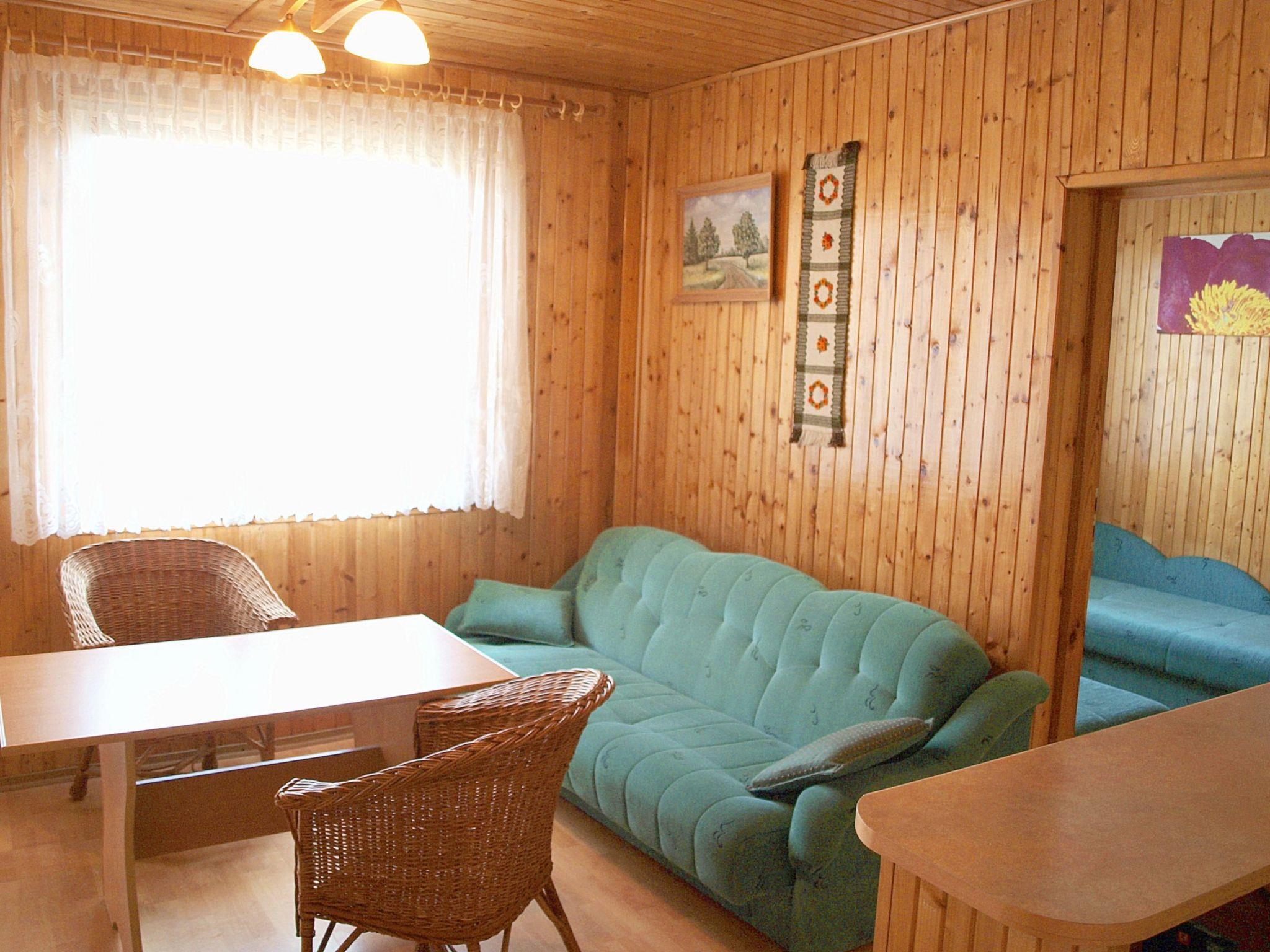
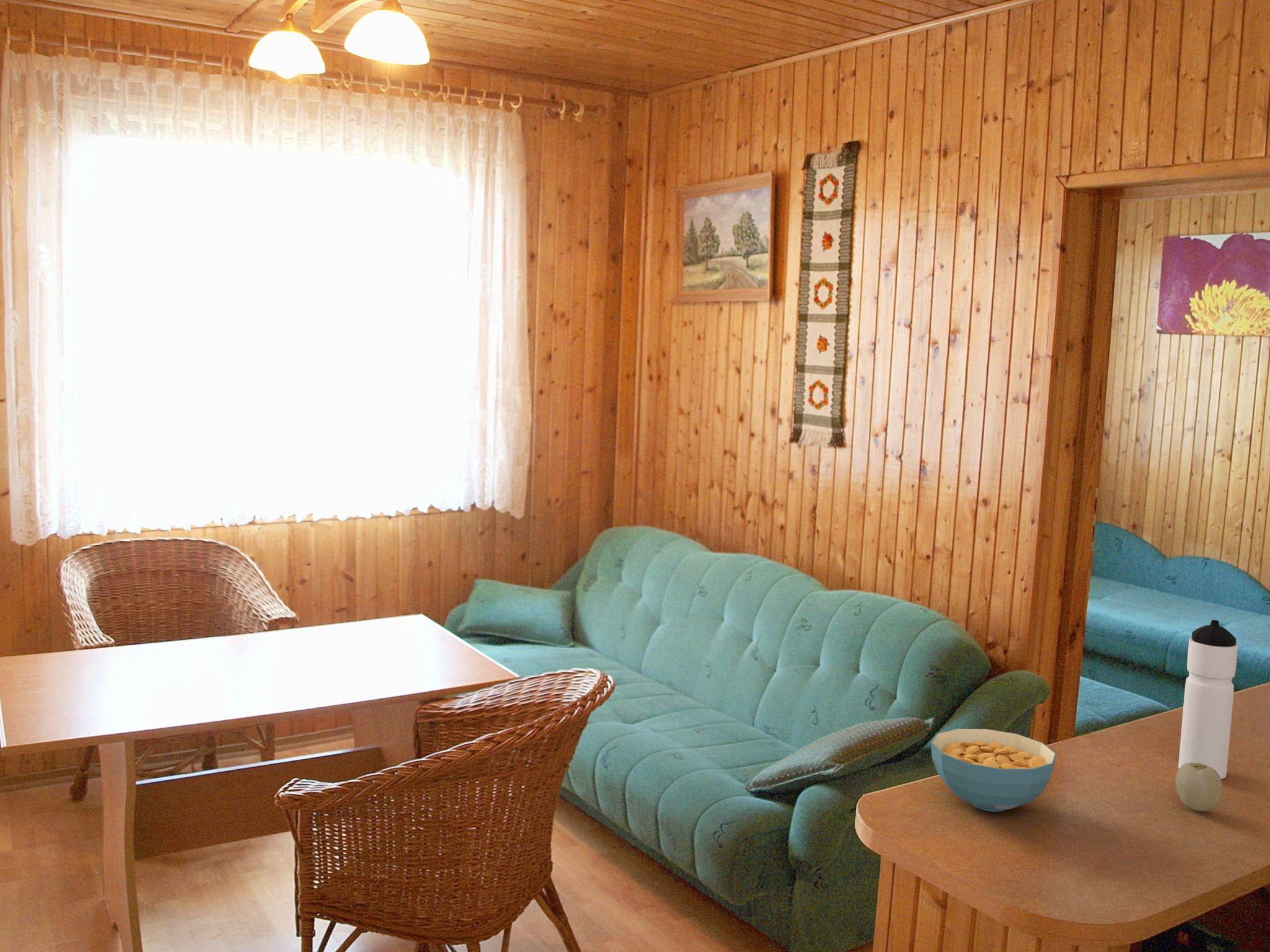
+ water bottle [1178,619,1238,780]
+ cereal bowl [930,728,1057,813]
+ fruit [1175,762,1223,812]
